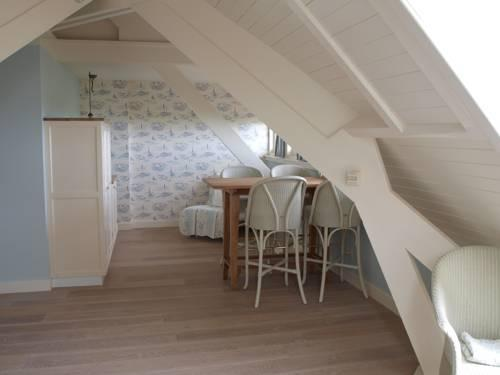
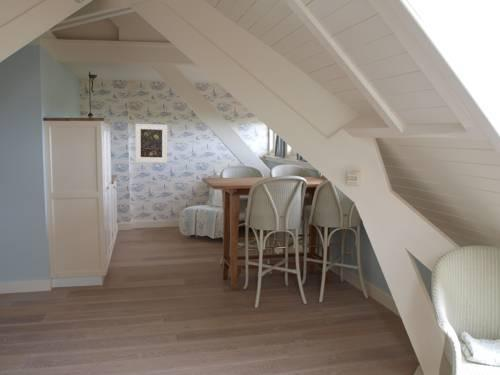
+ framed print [134,123,168,164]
